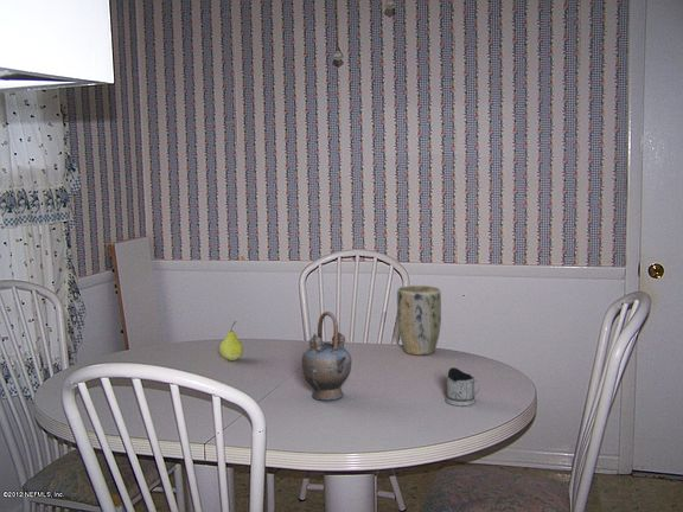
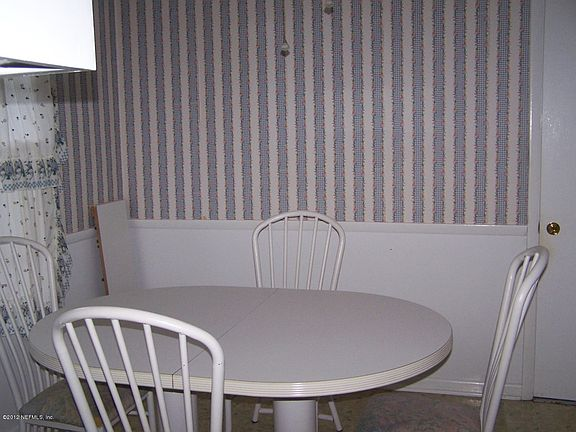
- teapot [301,311,352,402]
- tea glass holder [445,366,480,407]
- plant pot [396,284,442,356]
- fruit [218,320,244,361]
